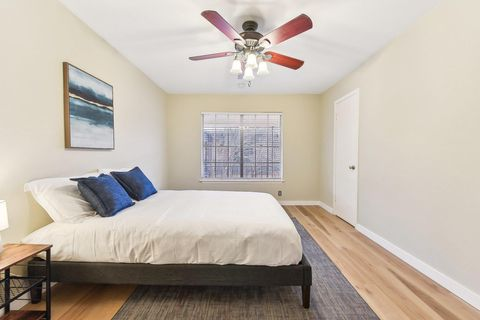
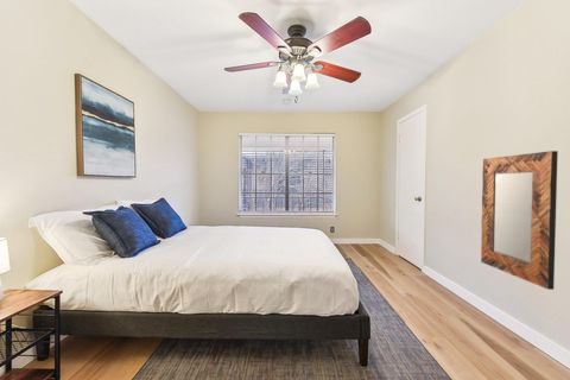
+ home mirror [480,150,559,291]
